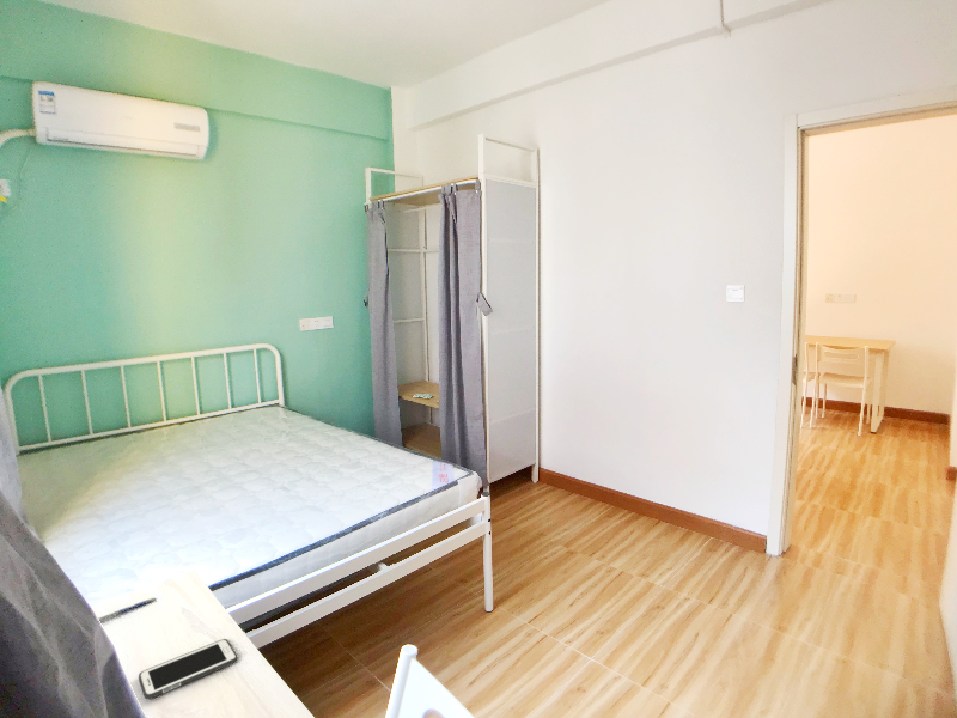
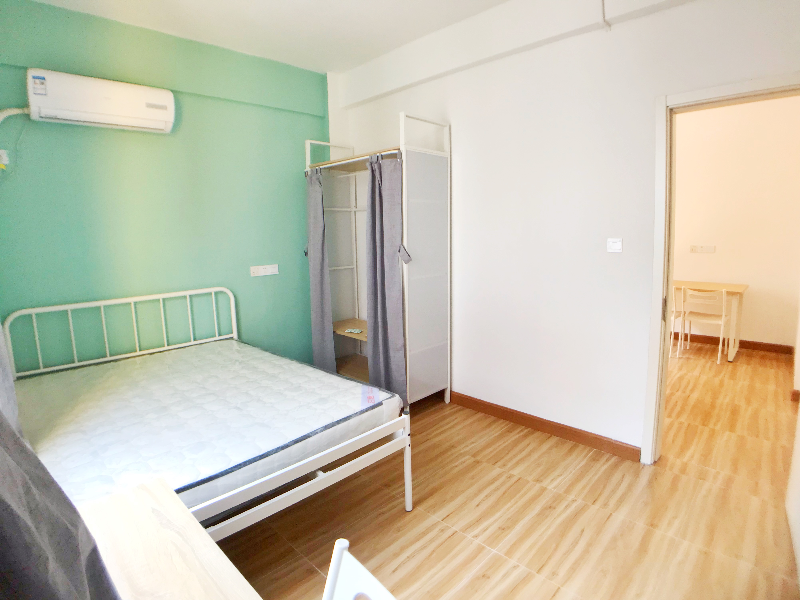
- cell phone [138,638,239,700]
- pen [98,597,157,622]
